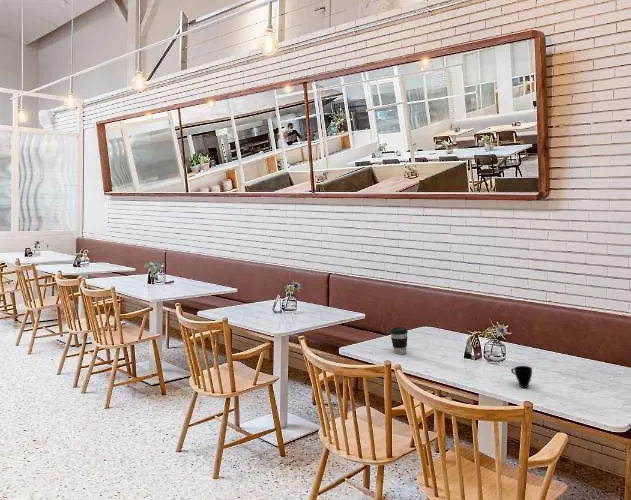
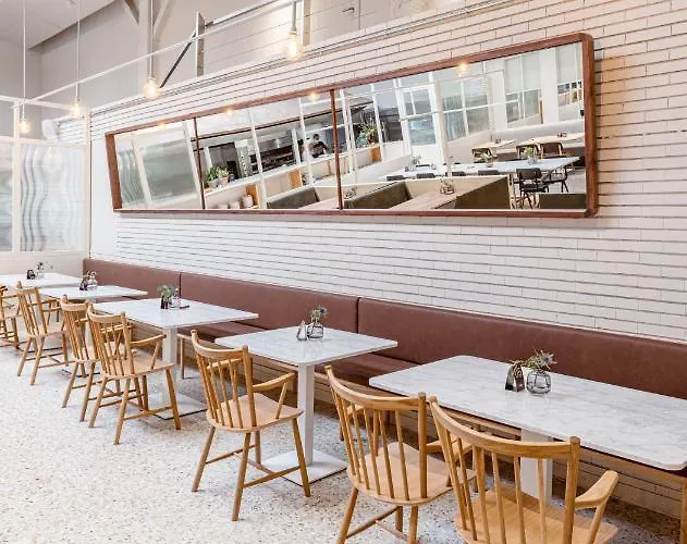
- cup [510,365,533,389]
- coffee cup [389,326,409,356]
